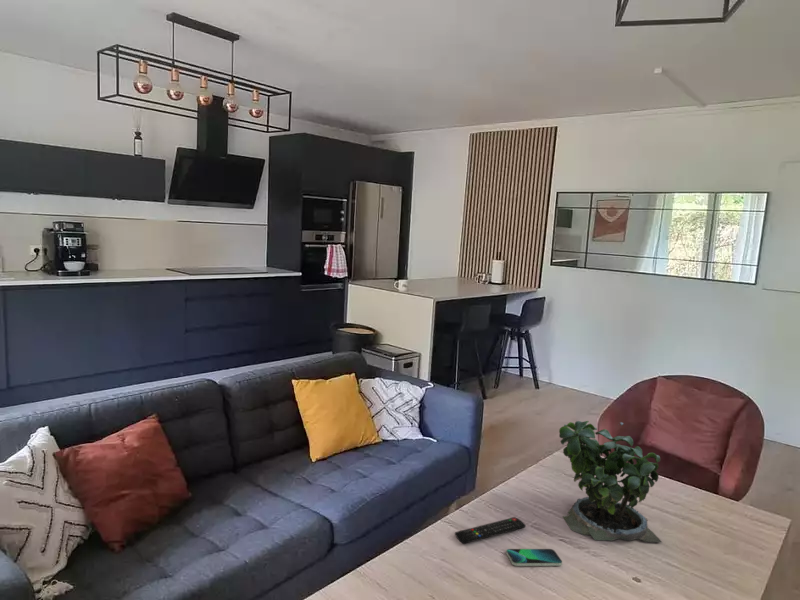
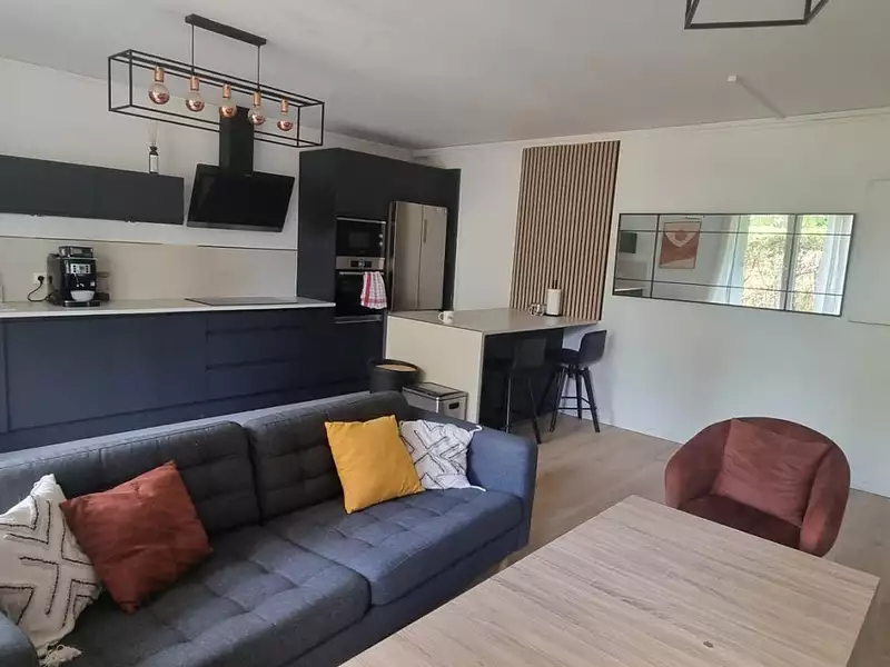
- remote control [454,516,527,545]
- potted plant [558,420,663,543]
- smartphone [505,548,563,567]
